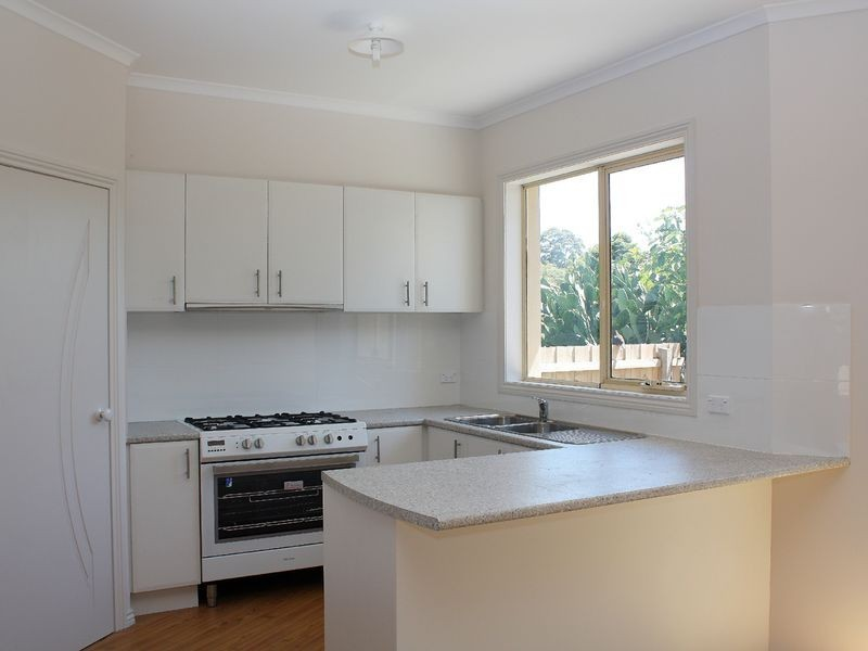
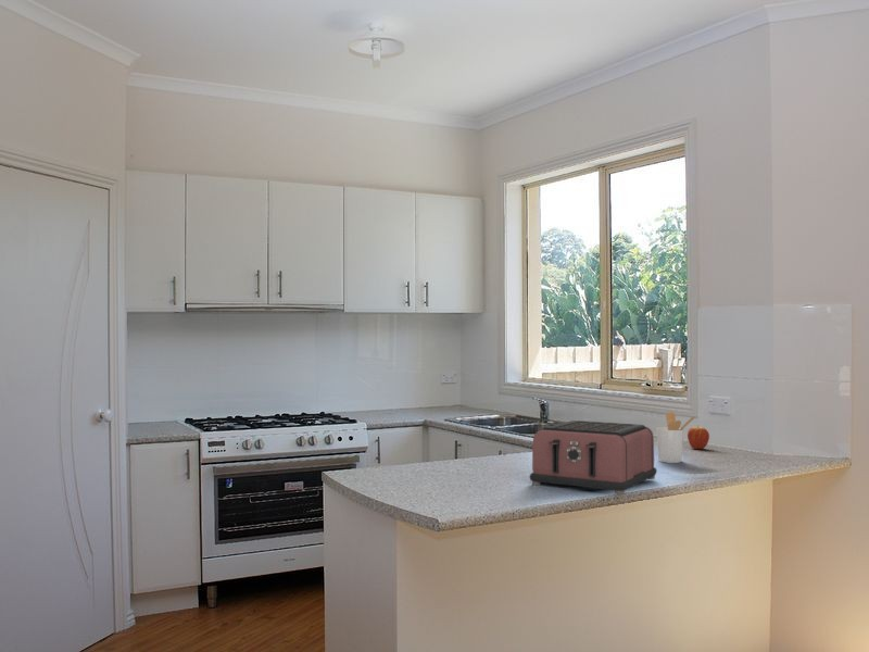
+ utensil holder [655,411,697,464]
+ fruit [687,426,710,450]
+ toaster [529,419,657,496]
